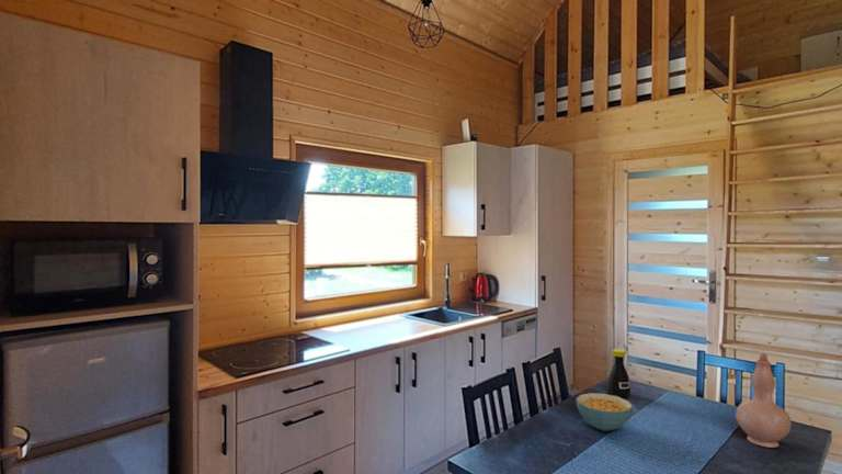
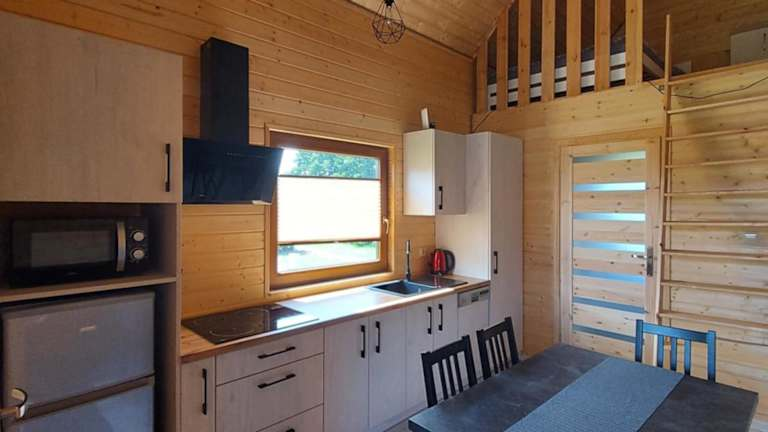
- cereal bowl [574,392,634,432]
- vase [735,352,793,449]
- bottle [606,348,632,398]
